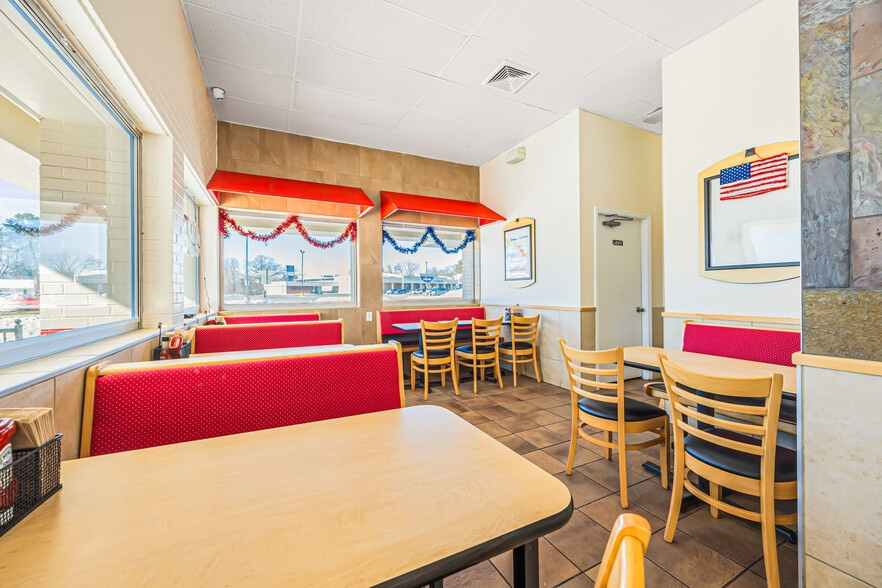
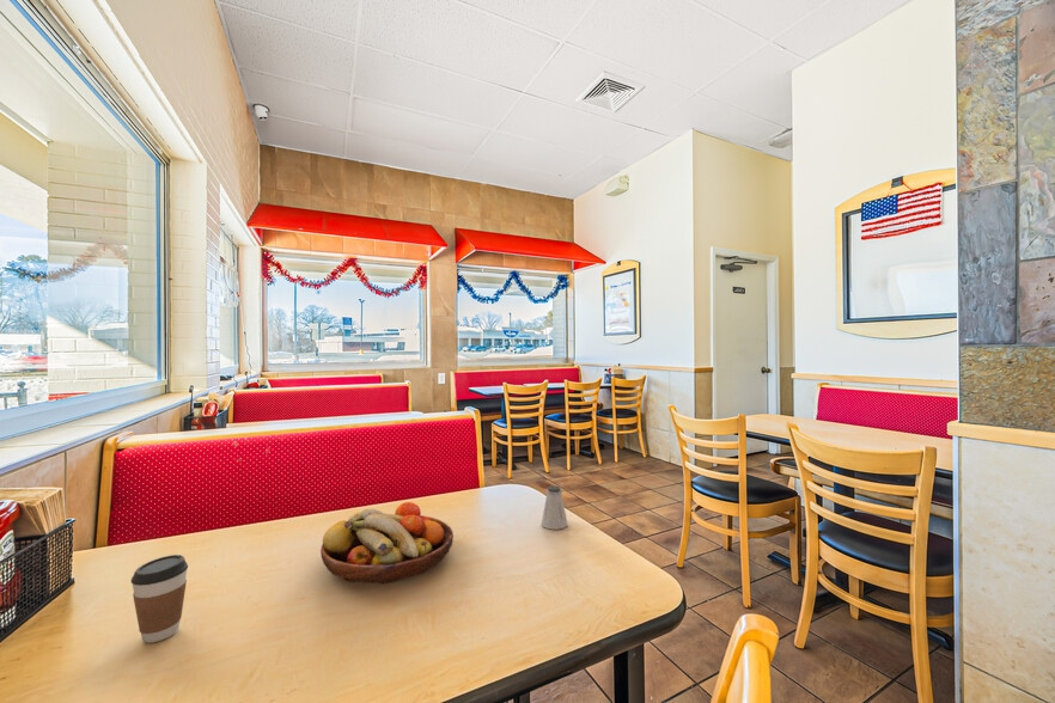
+ saltshaker [541,484,568,531]
+ fruit bowl [319,501,455,585]
+ coffee cup [130,554,189,643]
